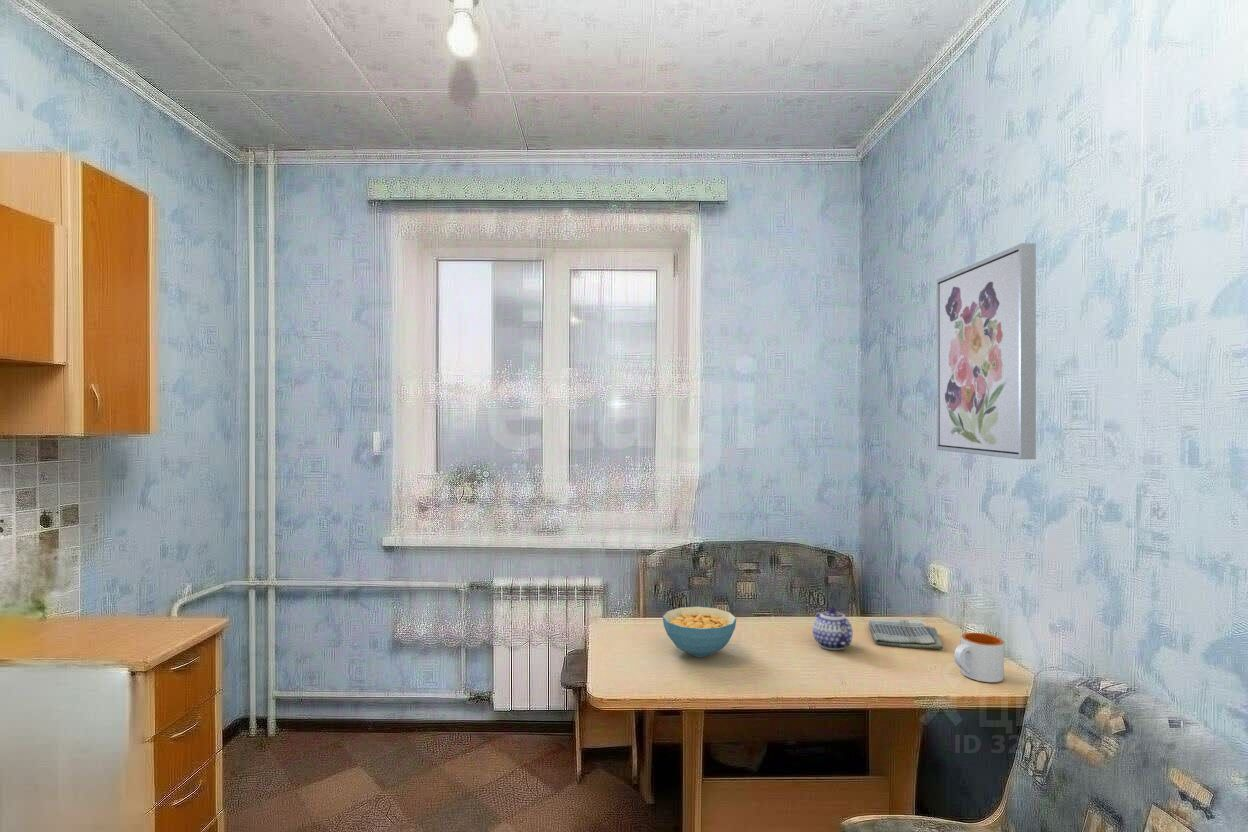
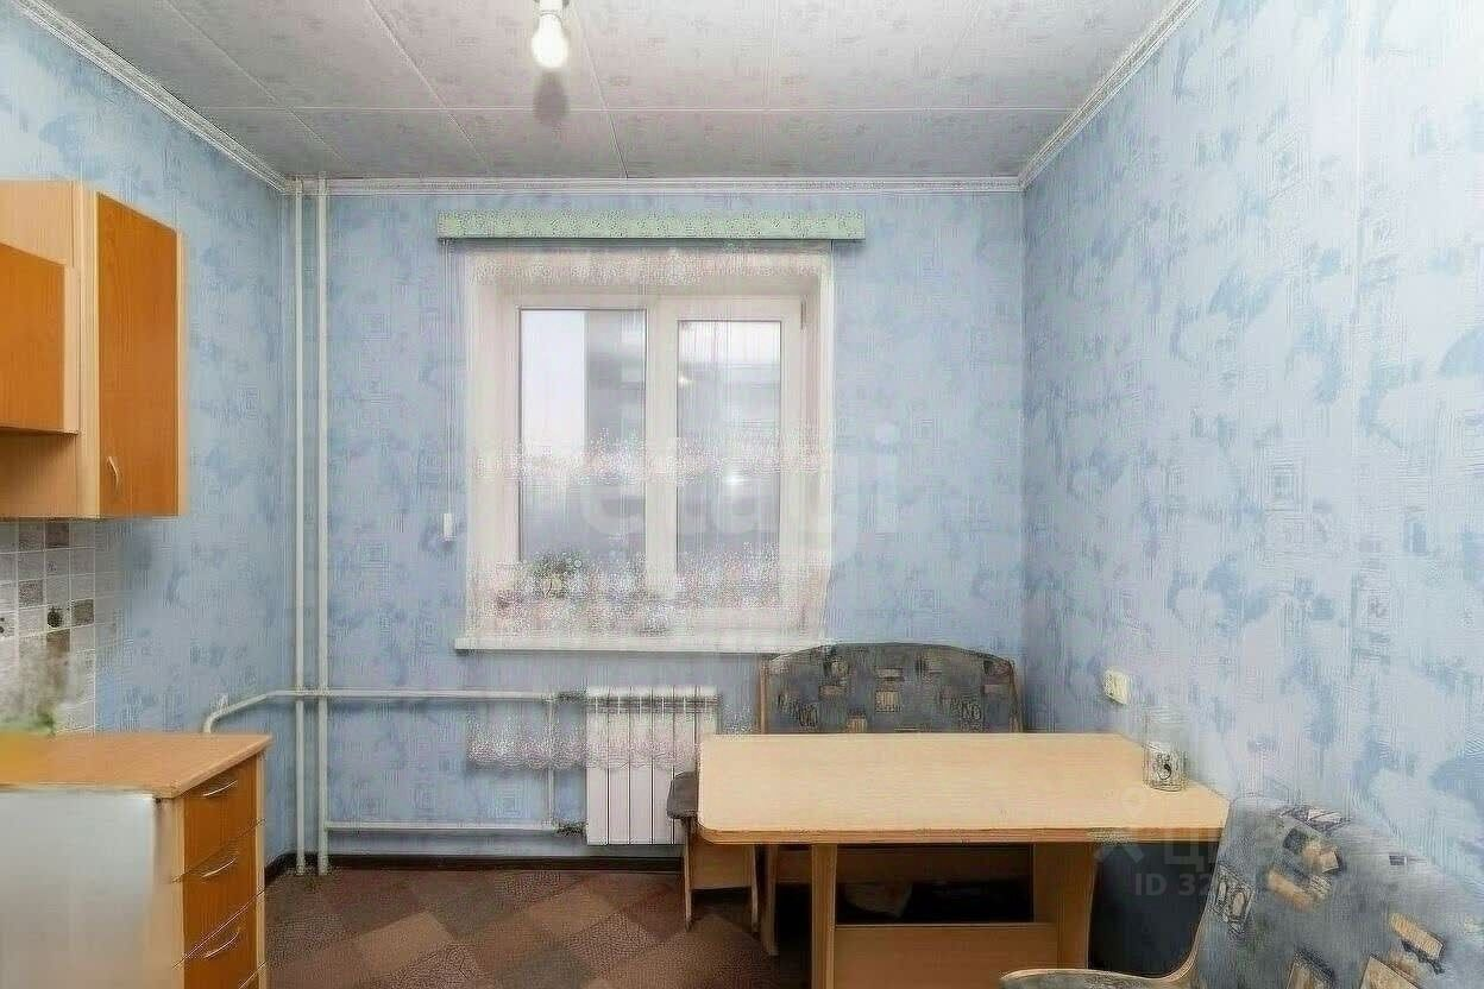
- wall art [936,242,1037,460]
- mug [953,632,1005,683]
- teapot [812,607,854,651]
- dish towel [867,619,943,650]
- cereal bowl [662,606,737,658]
